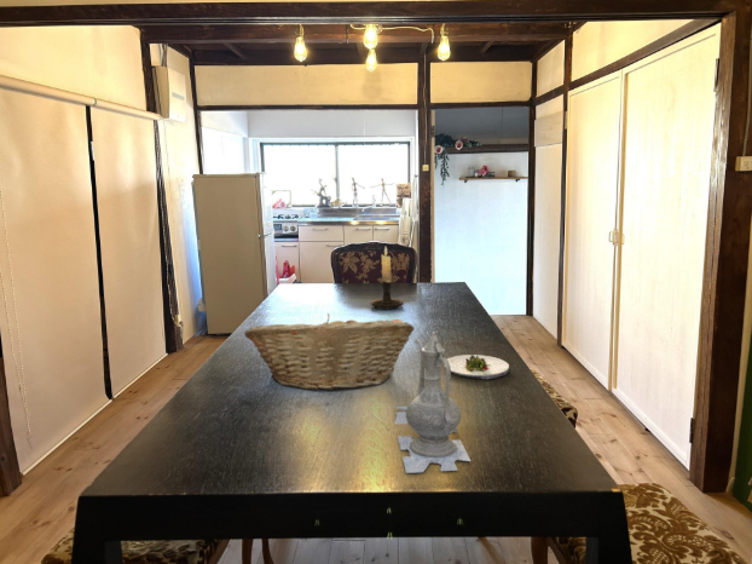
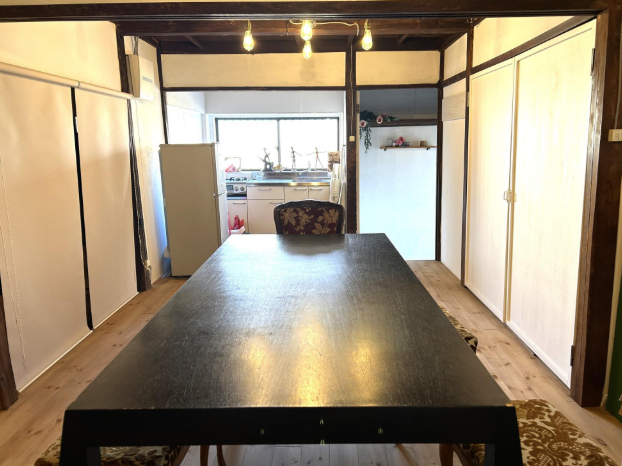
- salad plate [446,353,510,380]
- candle holder [370,246,405,311]
- teapot [393,330,472,474]
- fruit basket [243,312,416,392]
